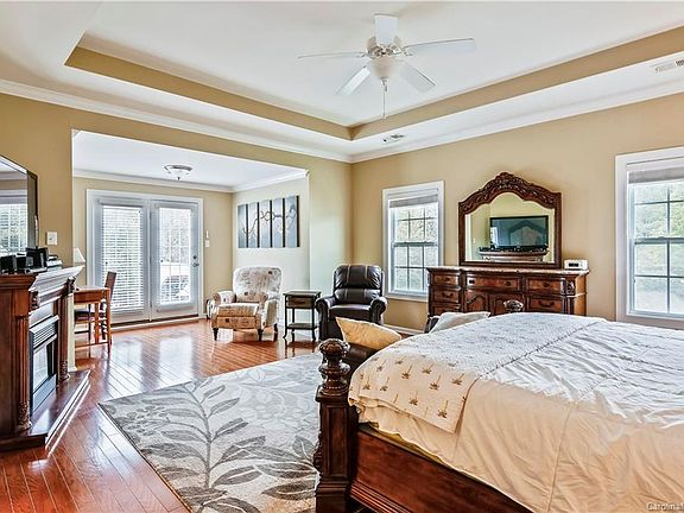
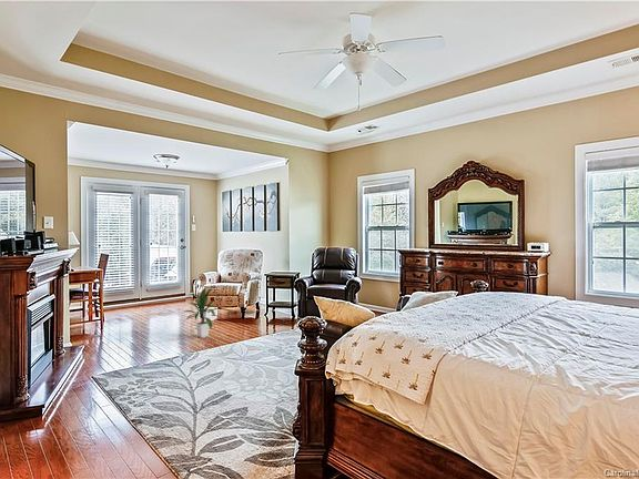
+ indoor plant [181,286,221,338]
